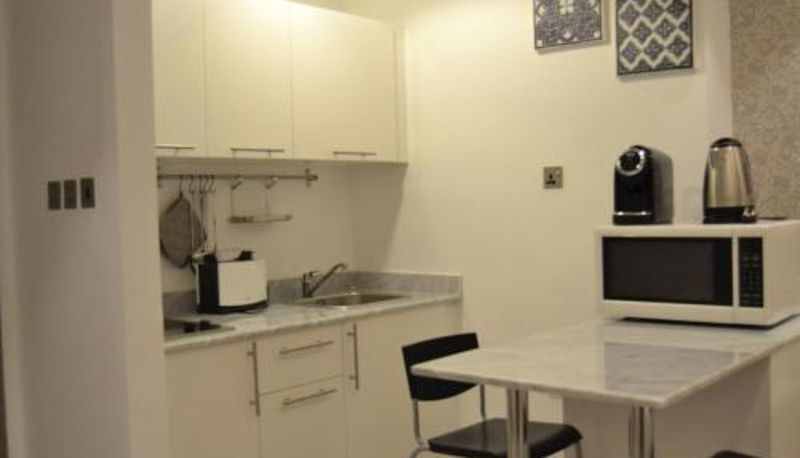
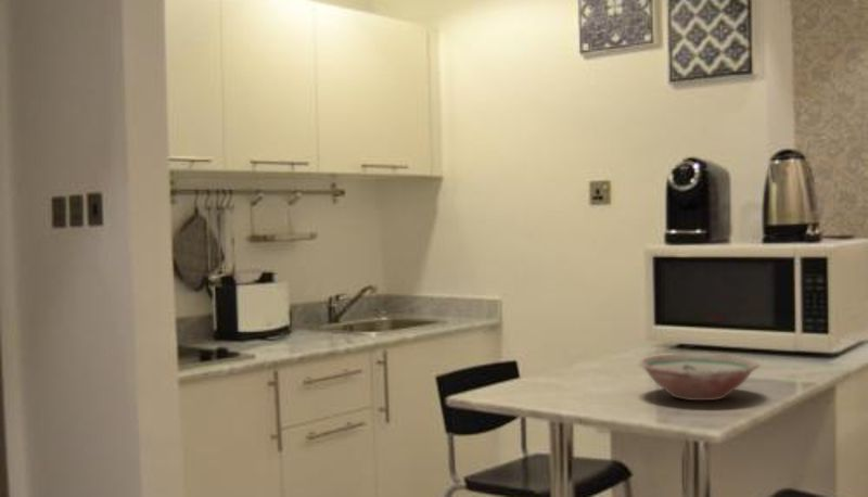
+ bowl [637,353,761,402]
